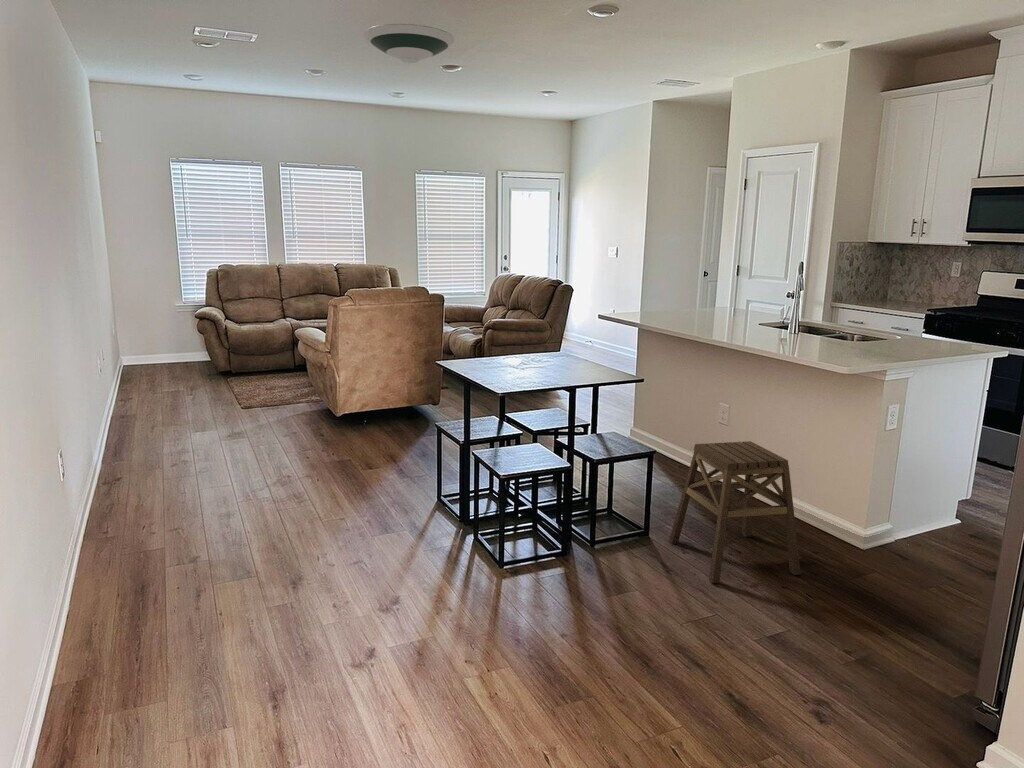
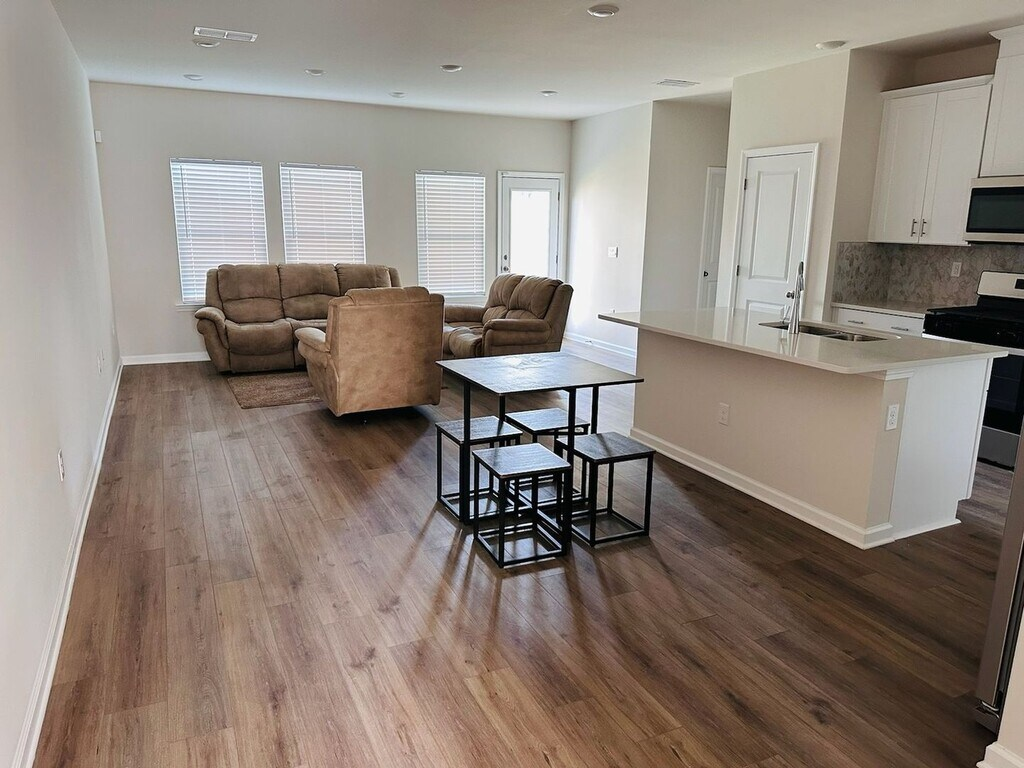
- stool [668,440,802,584]
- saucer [363,23,456,64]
